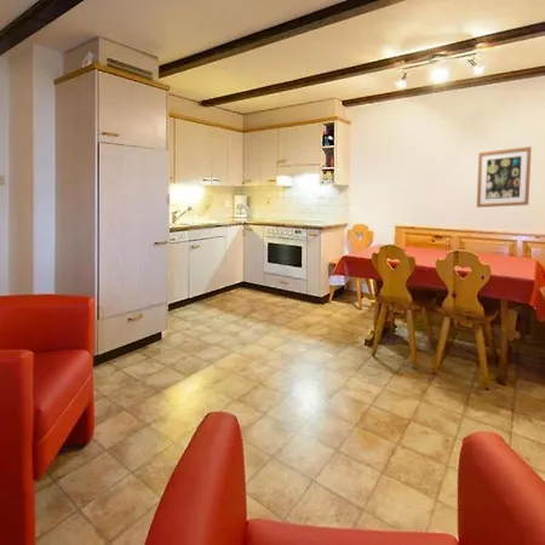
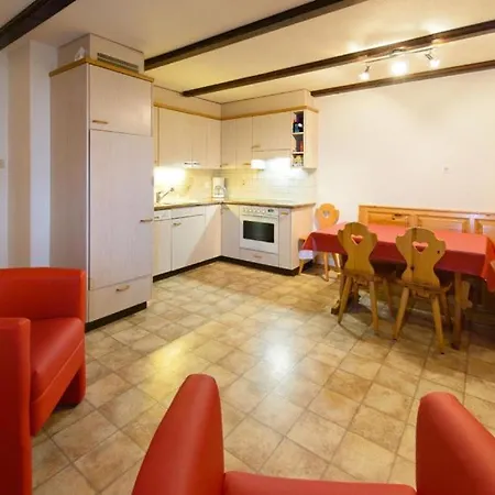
- wall art [476,145,533,208]
